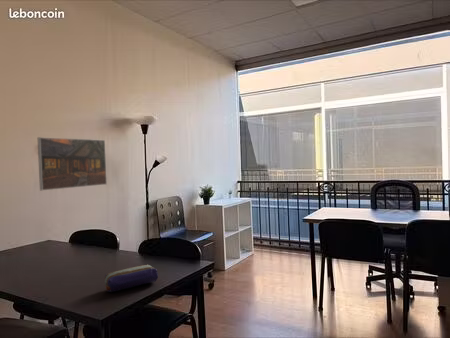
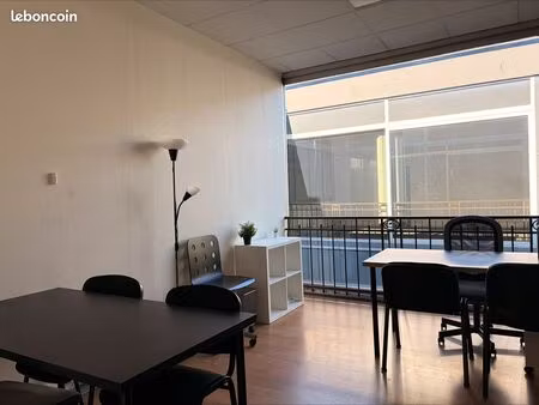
- pencil case [104,264,159,293]
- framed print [37,136,108,191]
